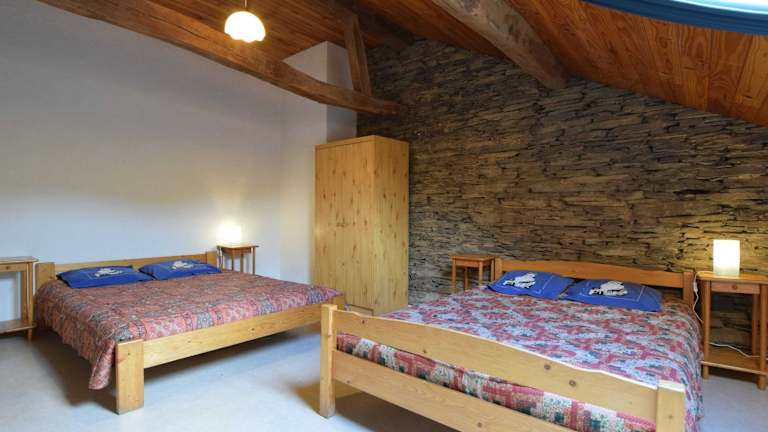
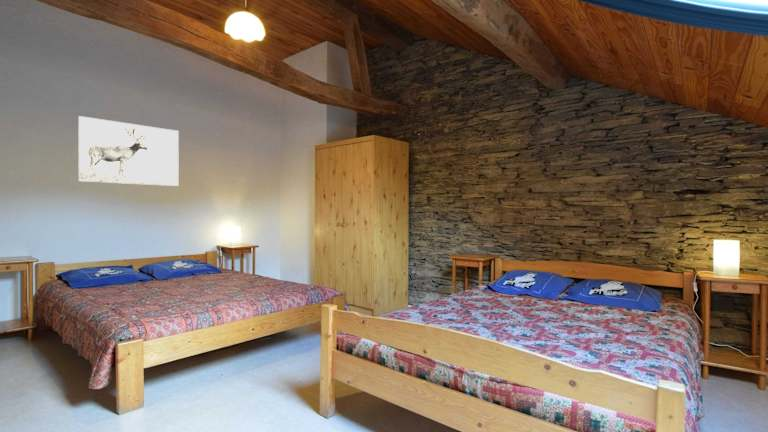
+ wall art [78,115,180,187]
